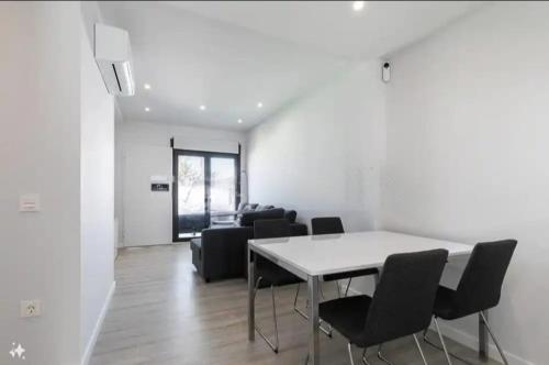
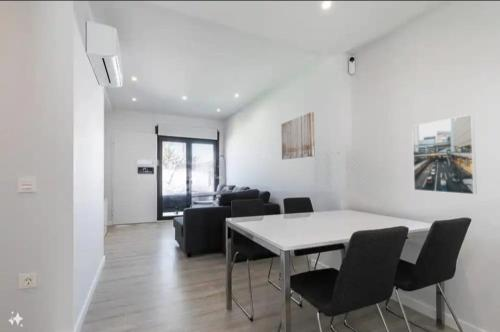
+ wall art [280,111,316,160]
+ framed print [411,113,478,195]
